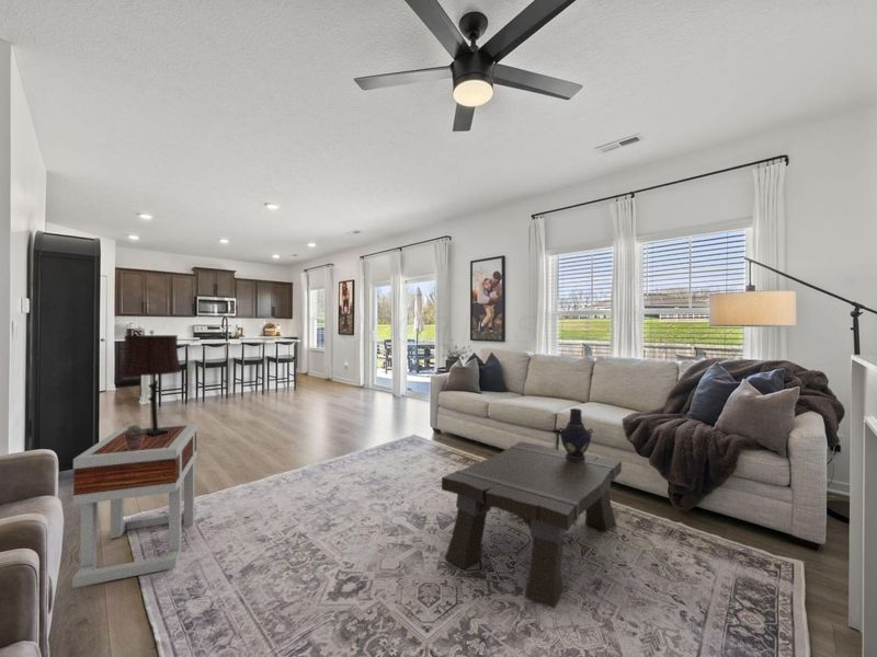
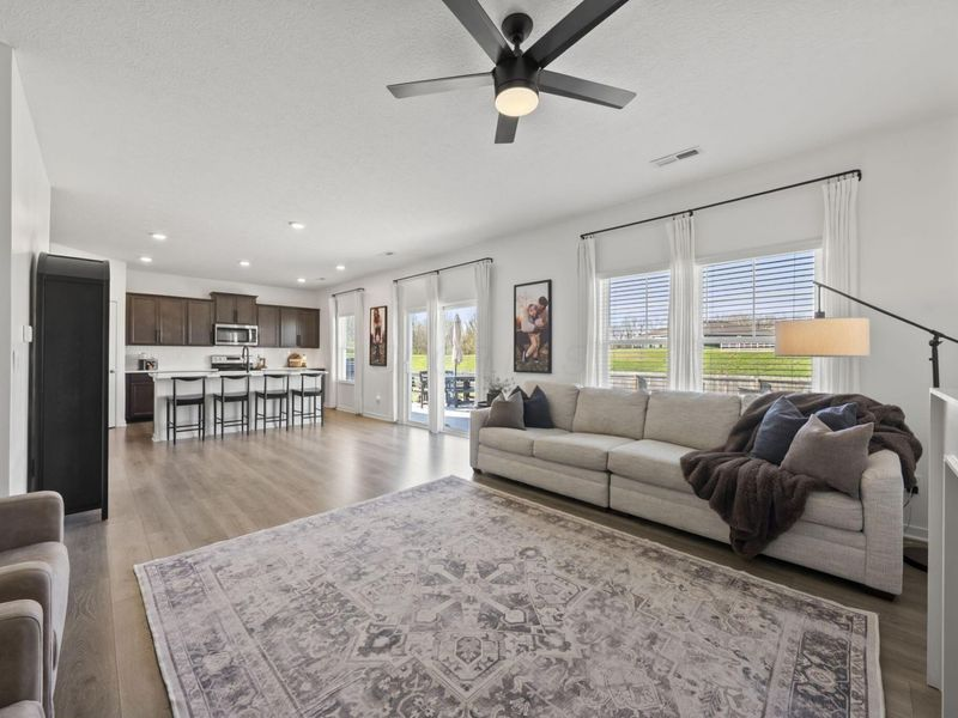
- side table [71,423,198,589]
- coffee table [441,440,623,609]
- vase [557,407,594,461]
- table lamp [117,330,183,438]
- potted succulent [124,424,146,450]
